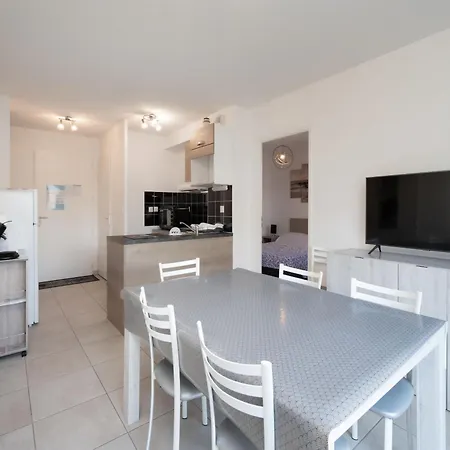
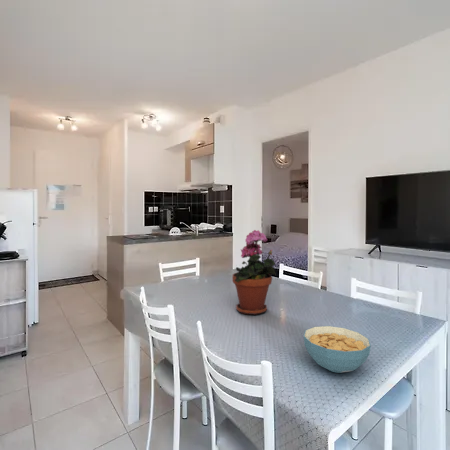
+ potted plant [231,229,277,316]
+ cereal bowl [303,325,372,374]
